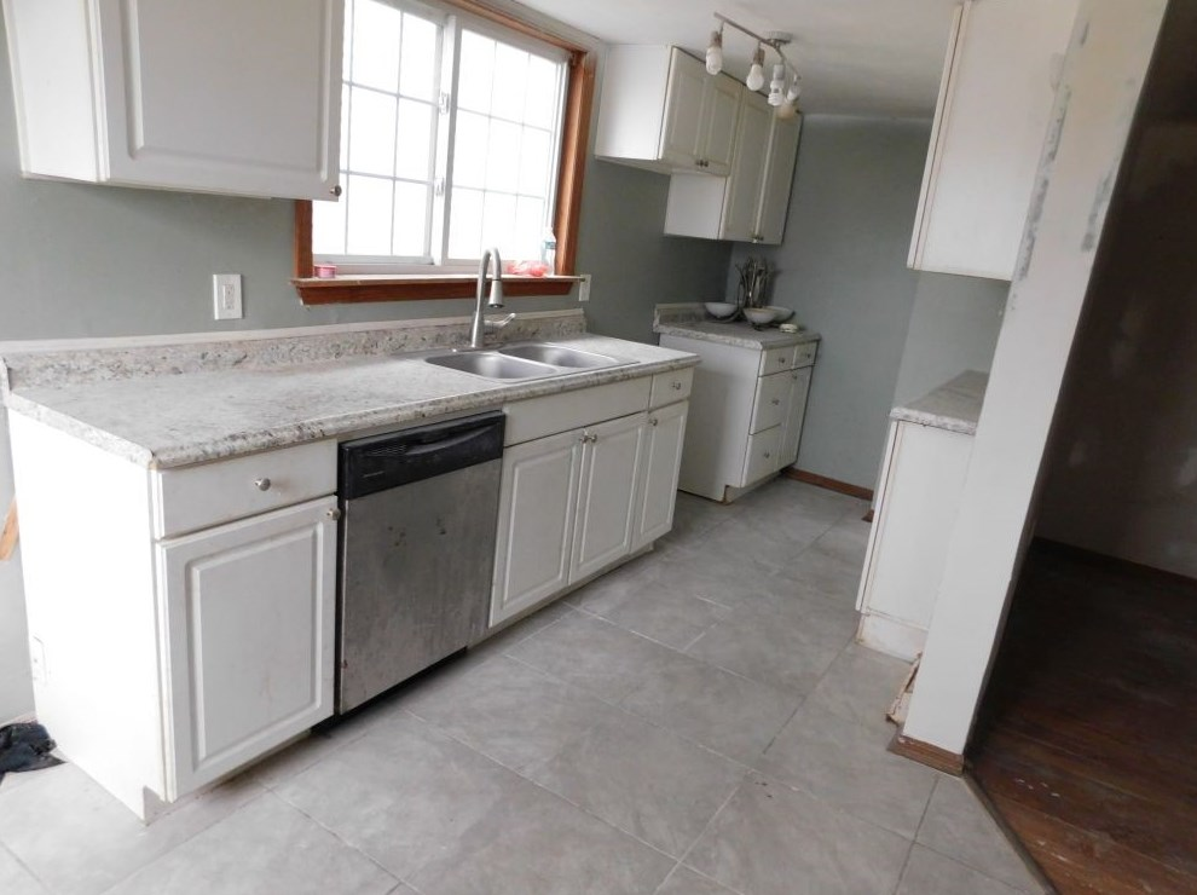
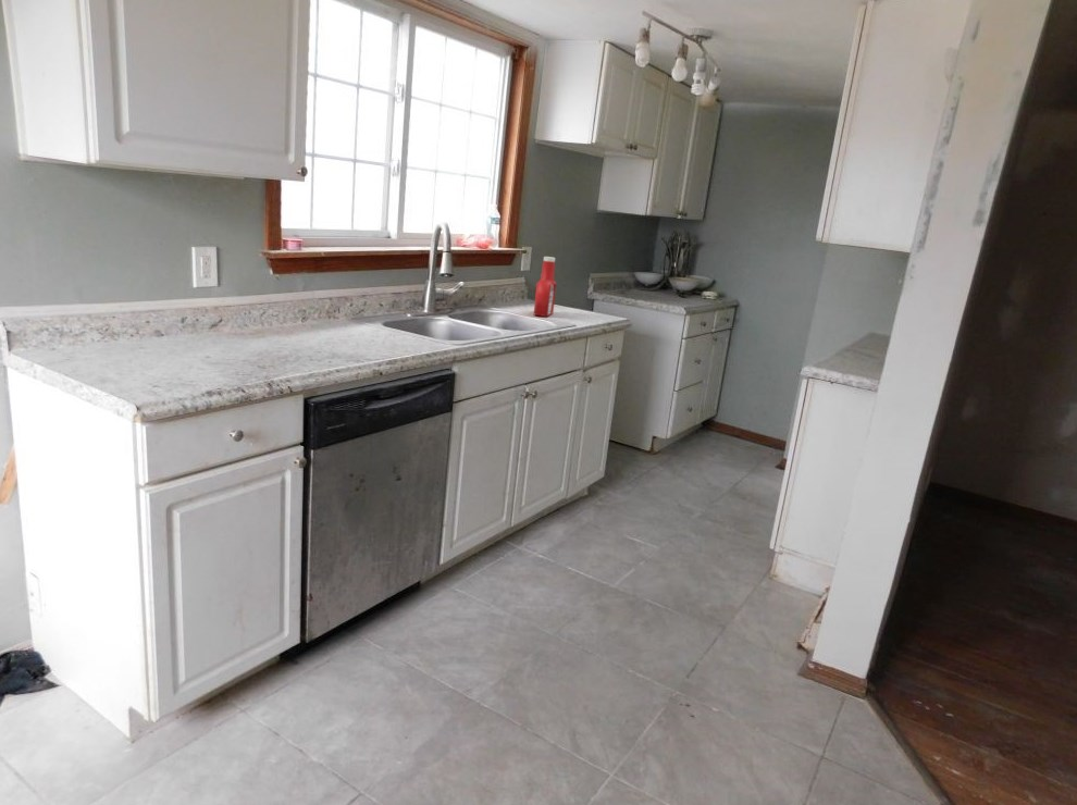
+ soap bottle [533,256,557,318]
